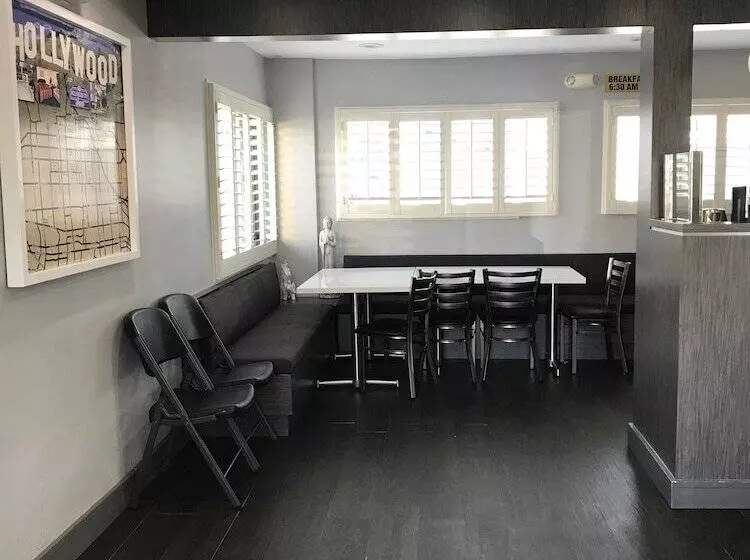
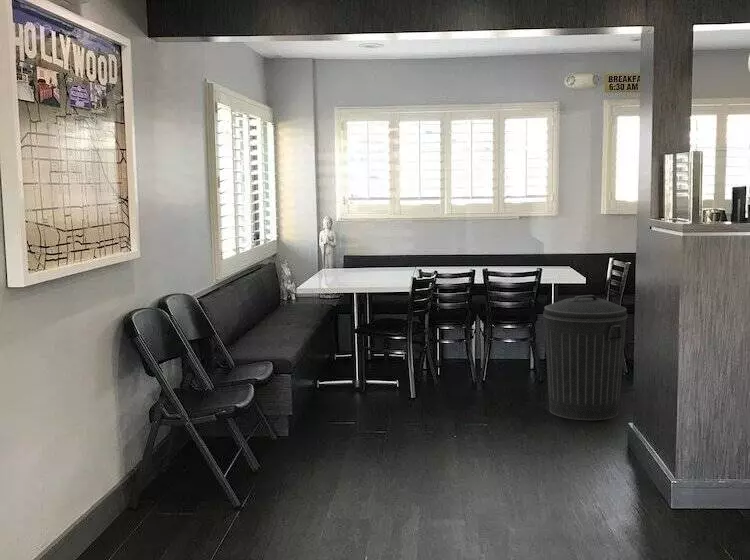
+ trash can [542,294,629,421]
